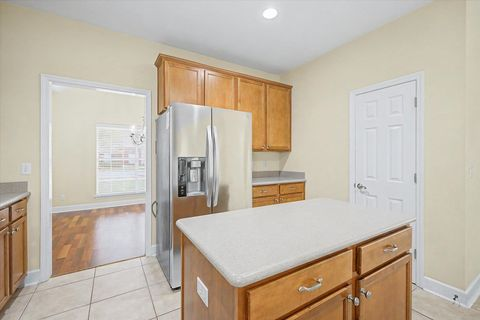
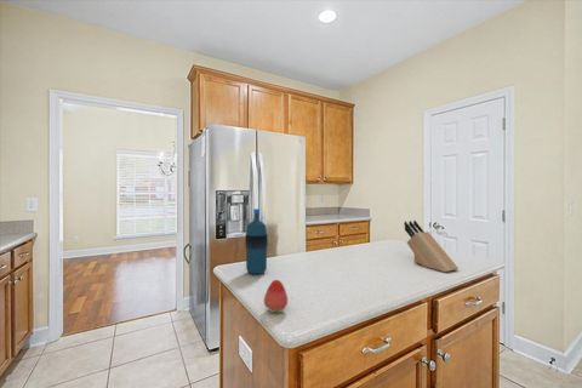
+ fruit [263,279,289,315]
+ water bottle [244,207,269,275]
+ knife block [403,219,460,273]
